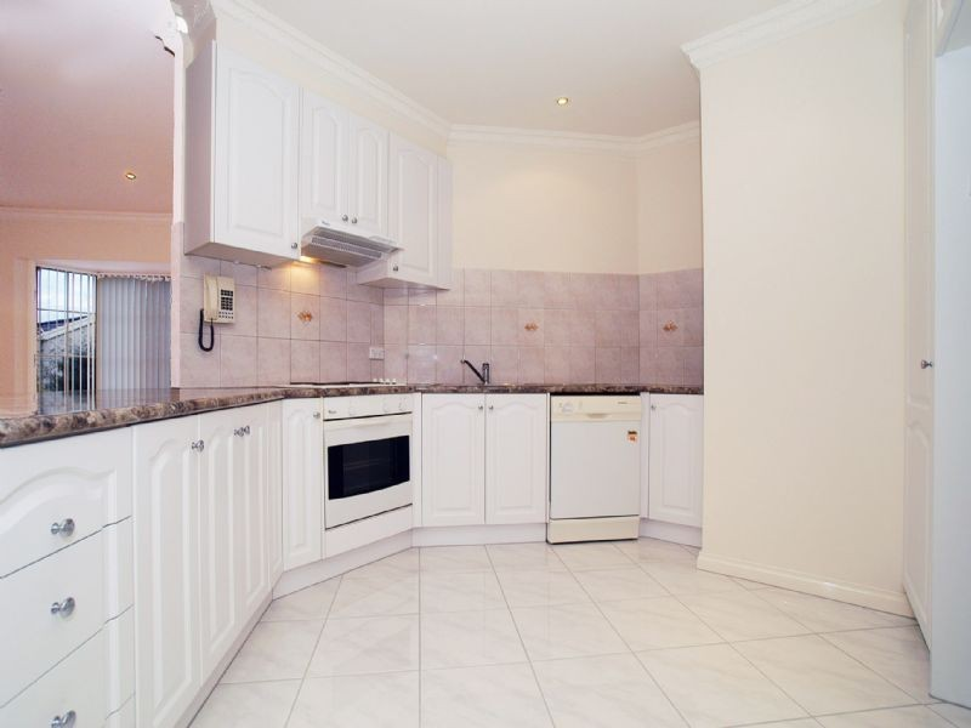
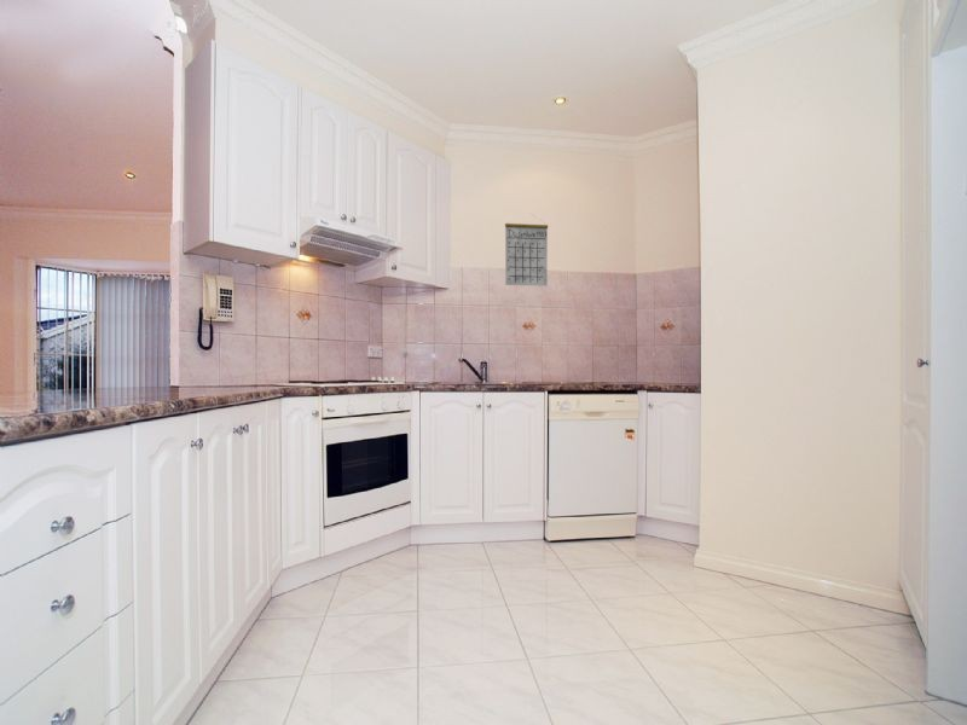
+ calendar [504,214,549,286]
